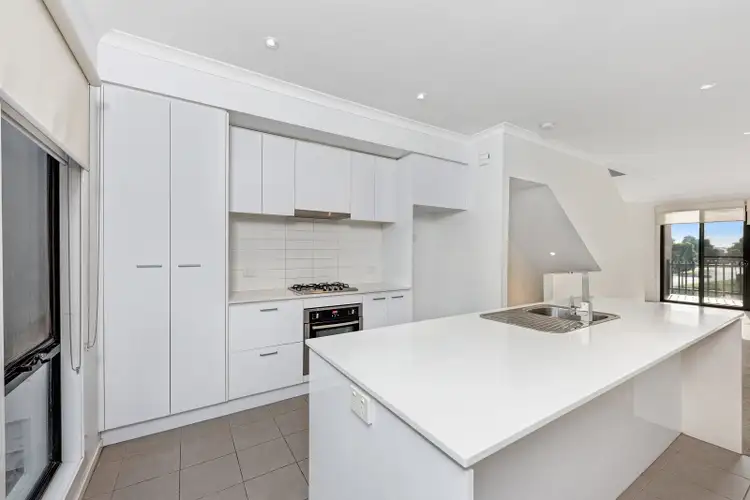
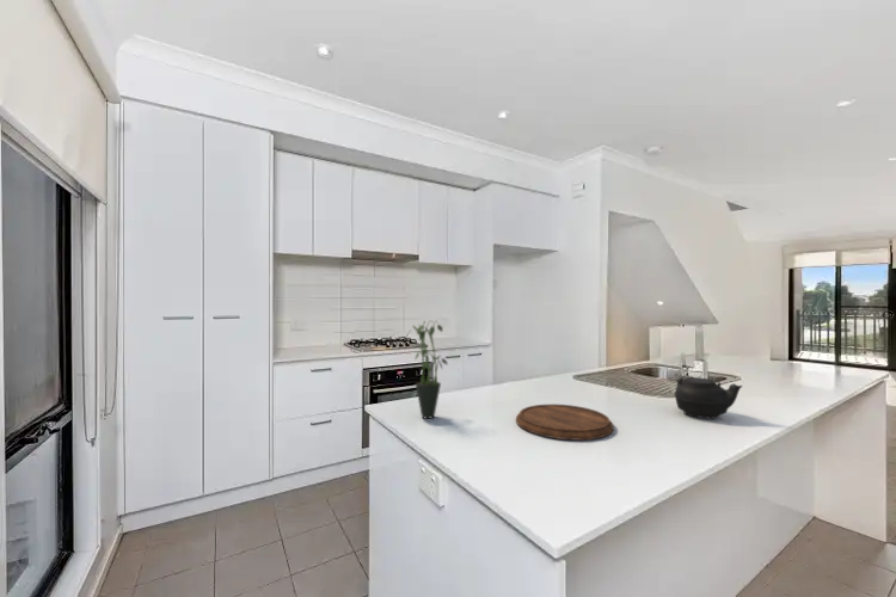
+ teapot [674,376,744,419]
+ cutting board [515,404,615,441]
+ potted plant [406,319,448,420]
